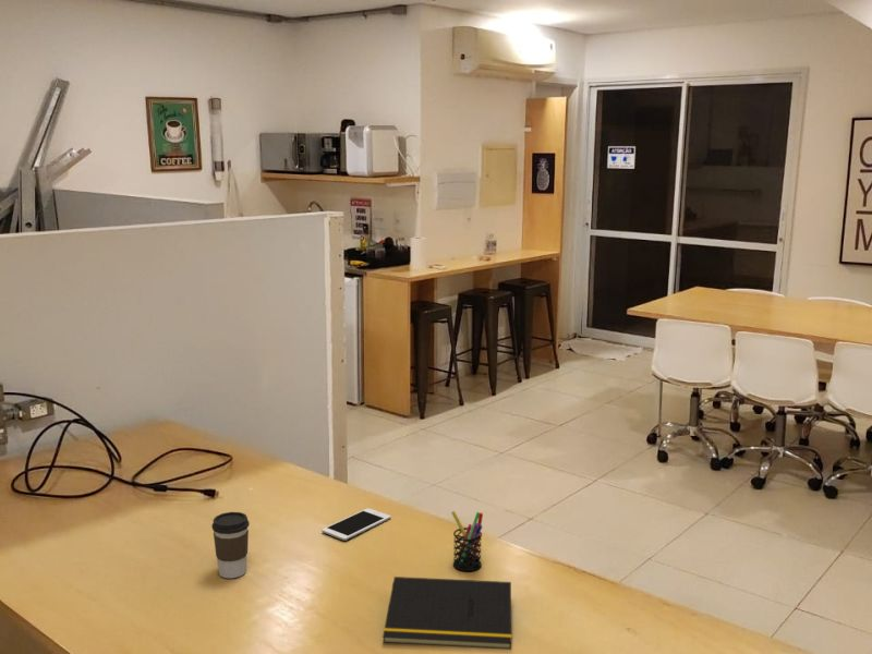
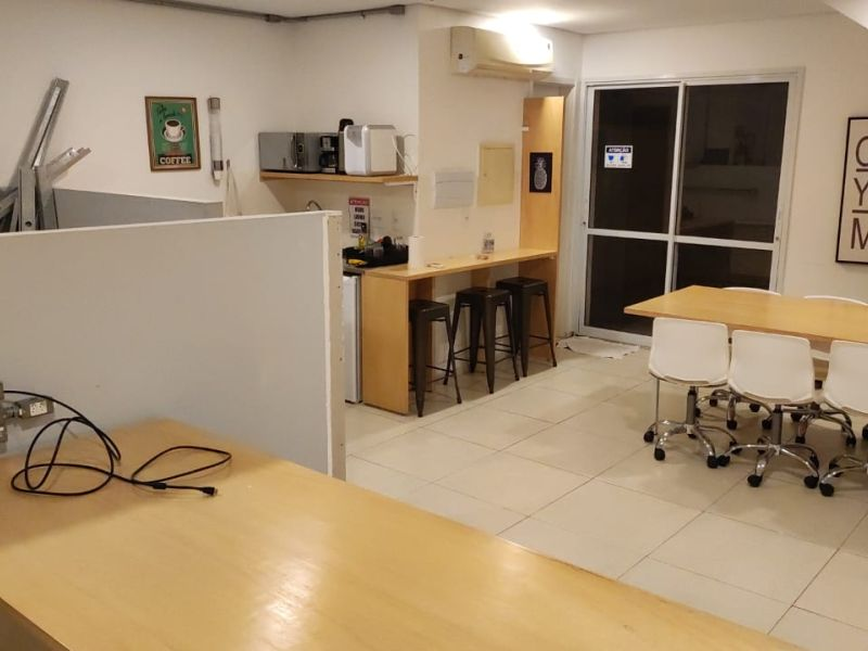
- notepad [382,576,513,651]
- pen holder [450,510,484,572]
- cell phone [320,507,391,542]
- coffee cup [210,511,251,579]
